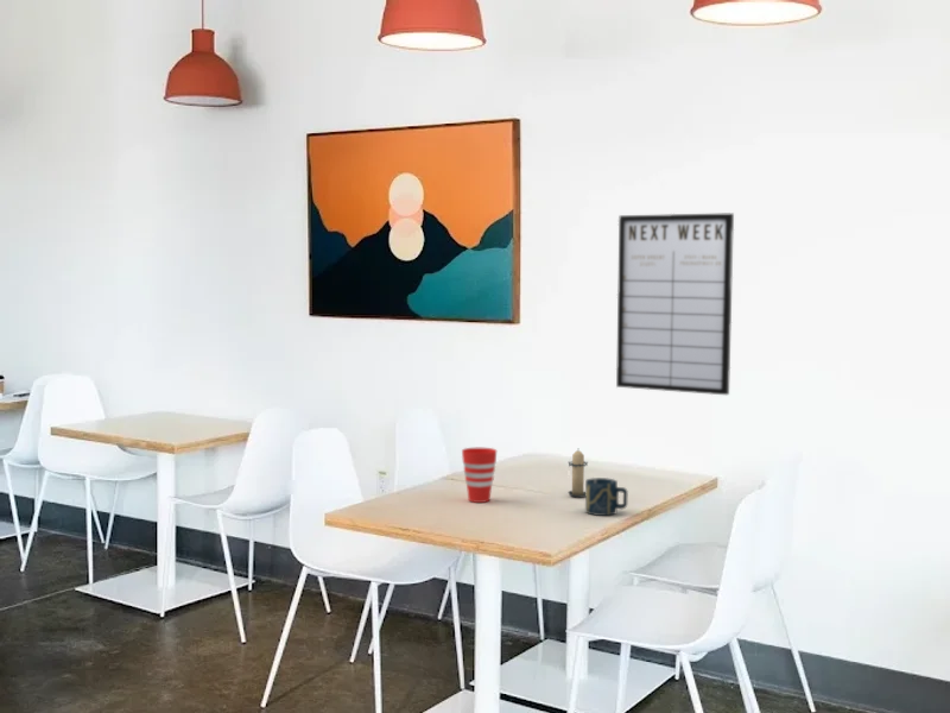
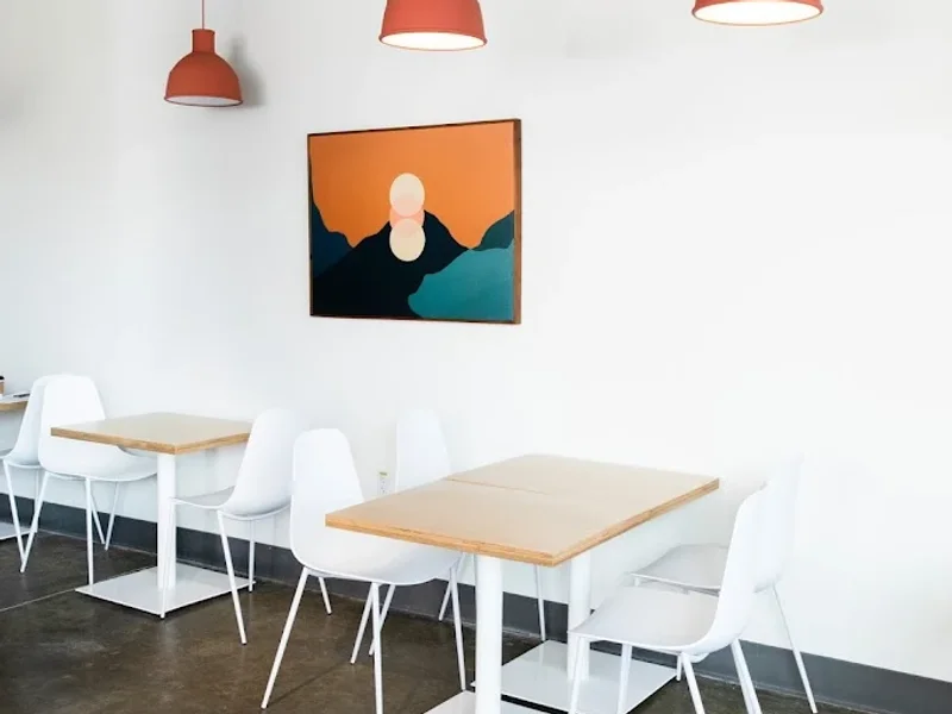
- cup [461,447,498,504]
- writing board [615,212,735,396]
- cup [584,477,629,517]
- candle [566,449,589,498]
